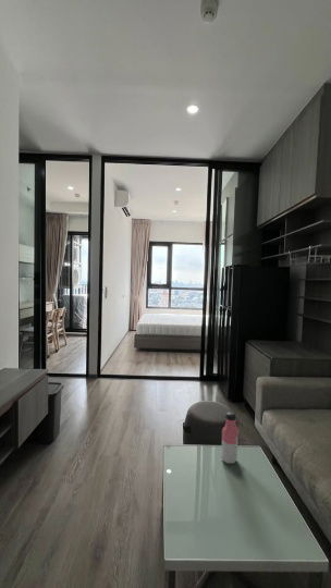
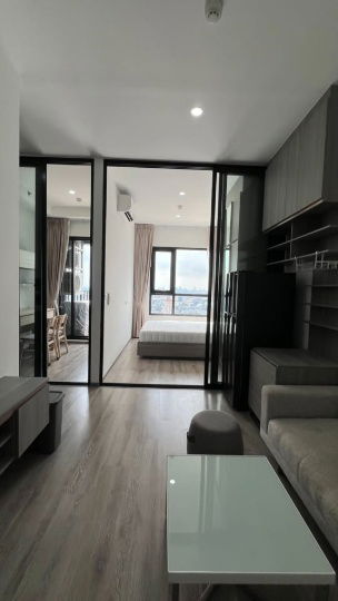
- water bottle [220,412,240,465]
